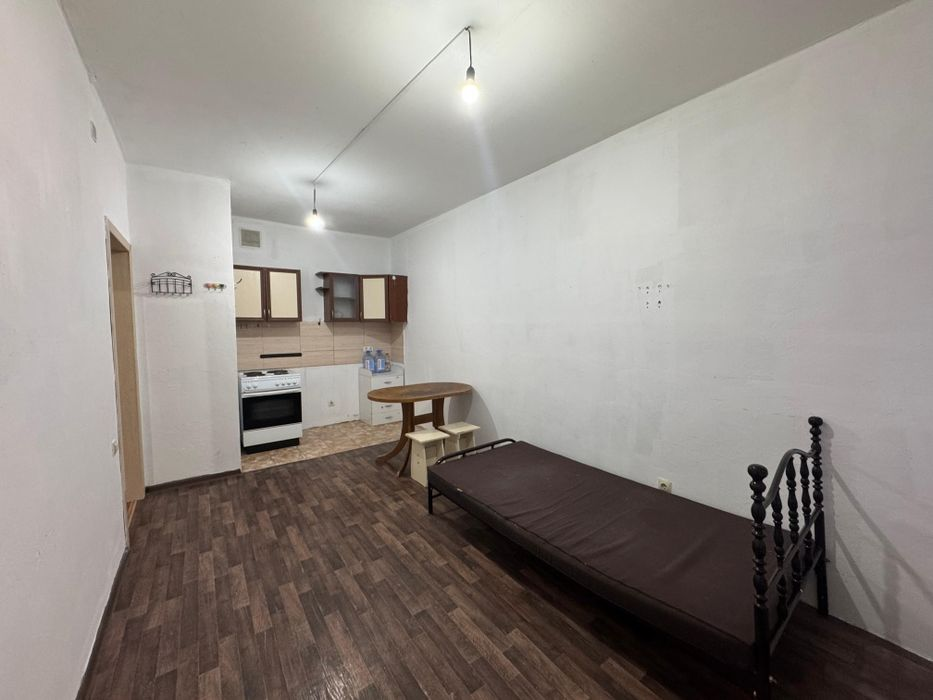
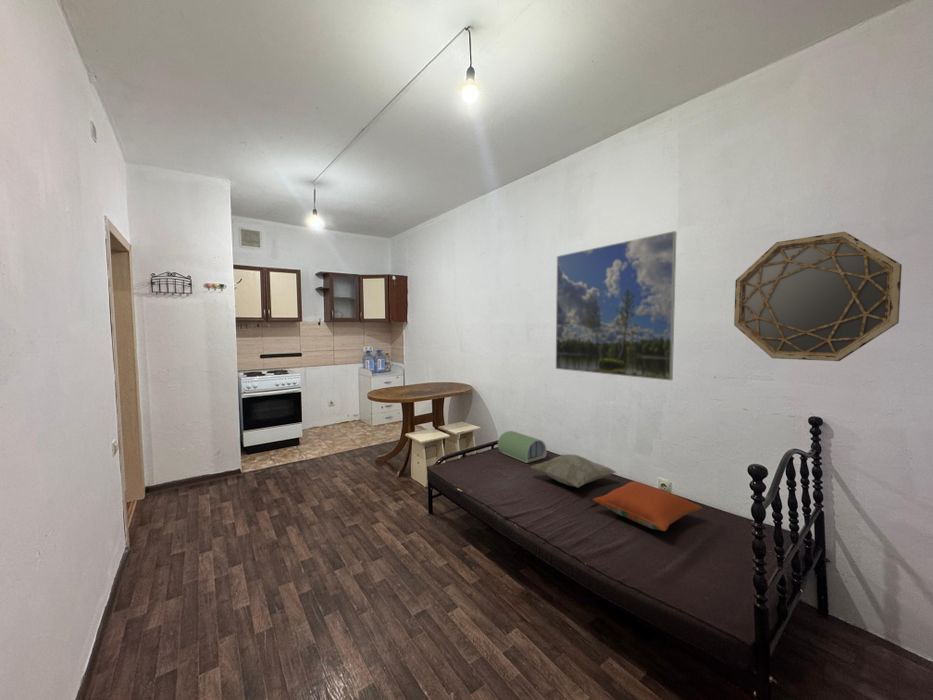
+ gas cylinder [497,430,548,464]
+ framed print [555,230,677,381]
+ home mirror [733,231,903,362]
+ decorative pillow [530,453,617,489]
+ pillow [592,480,703,532]
